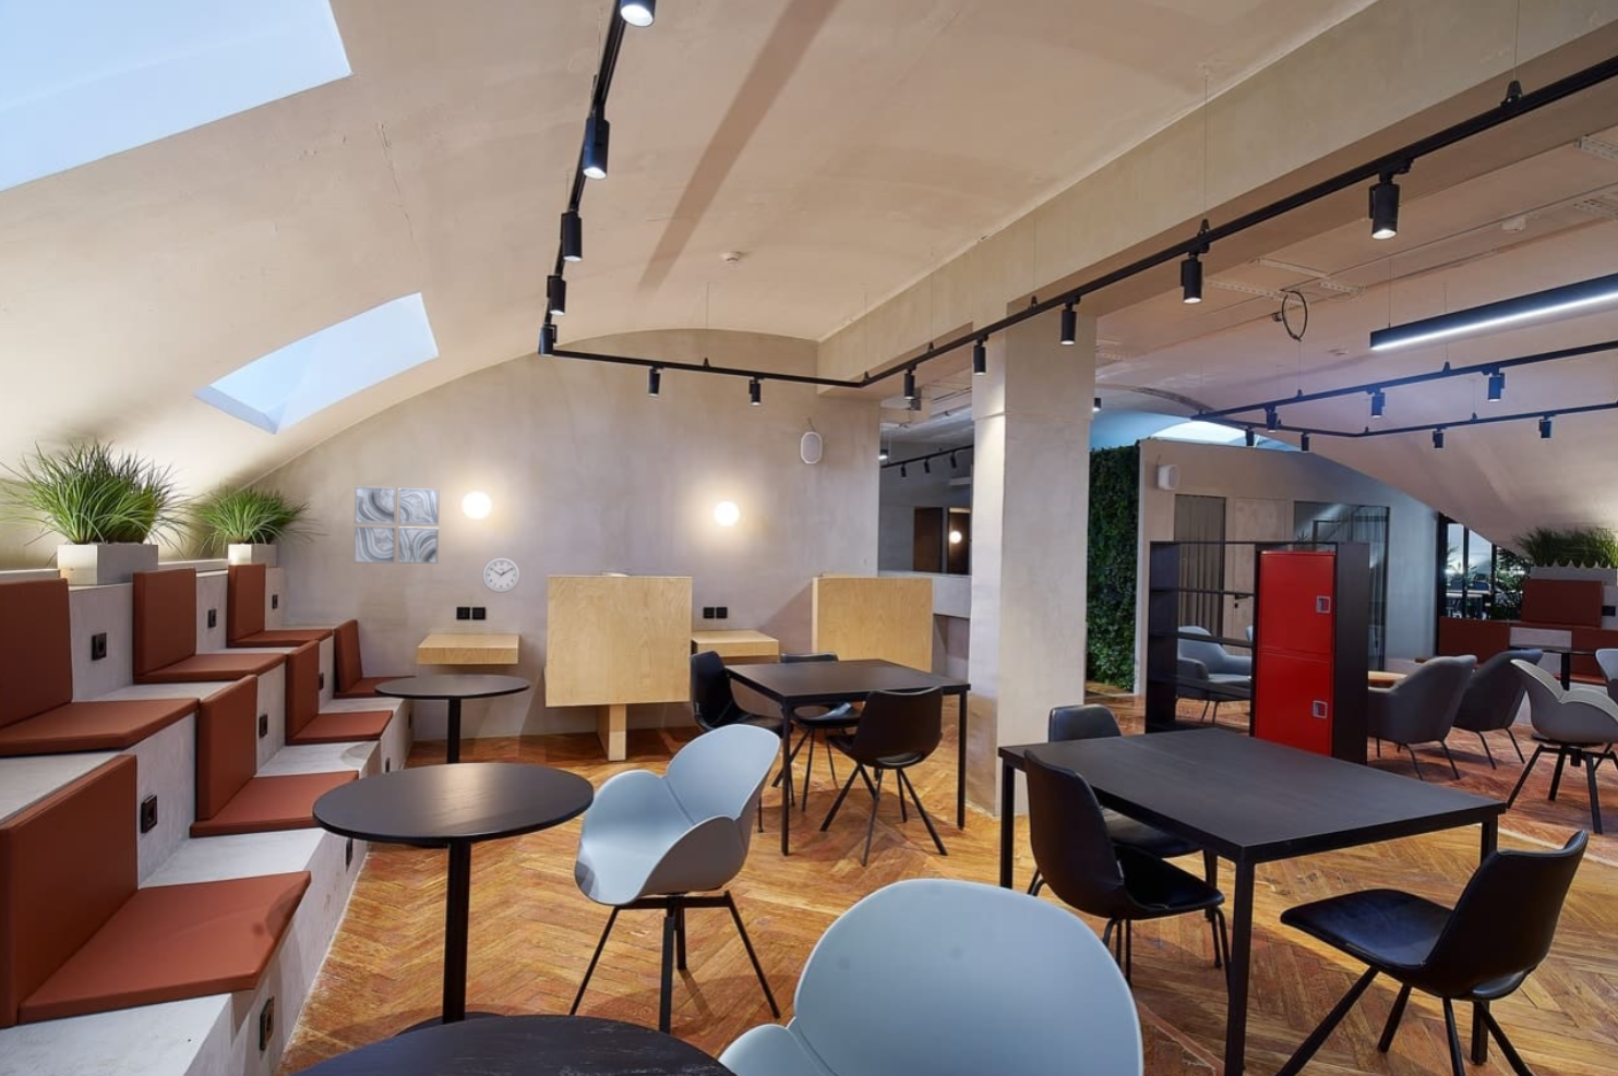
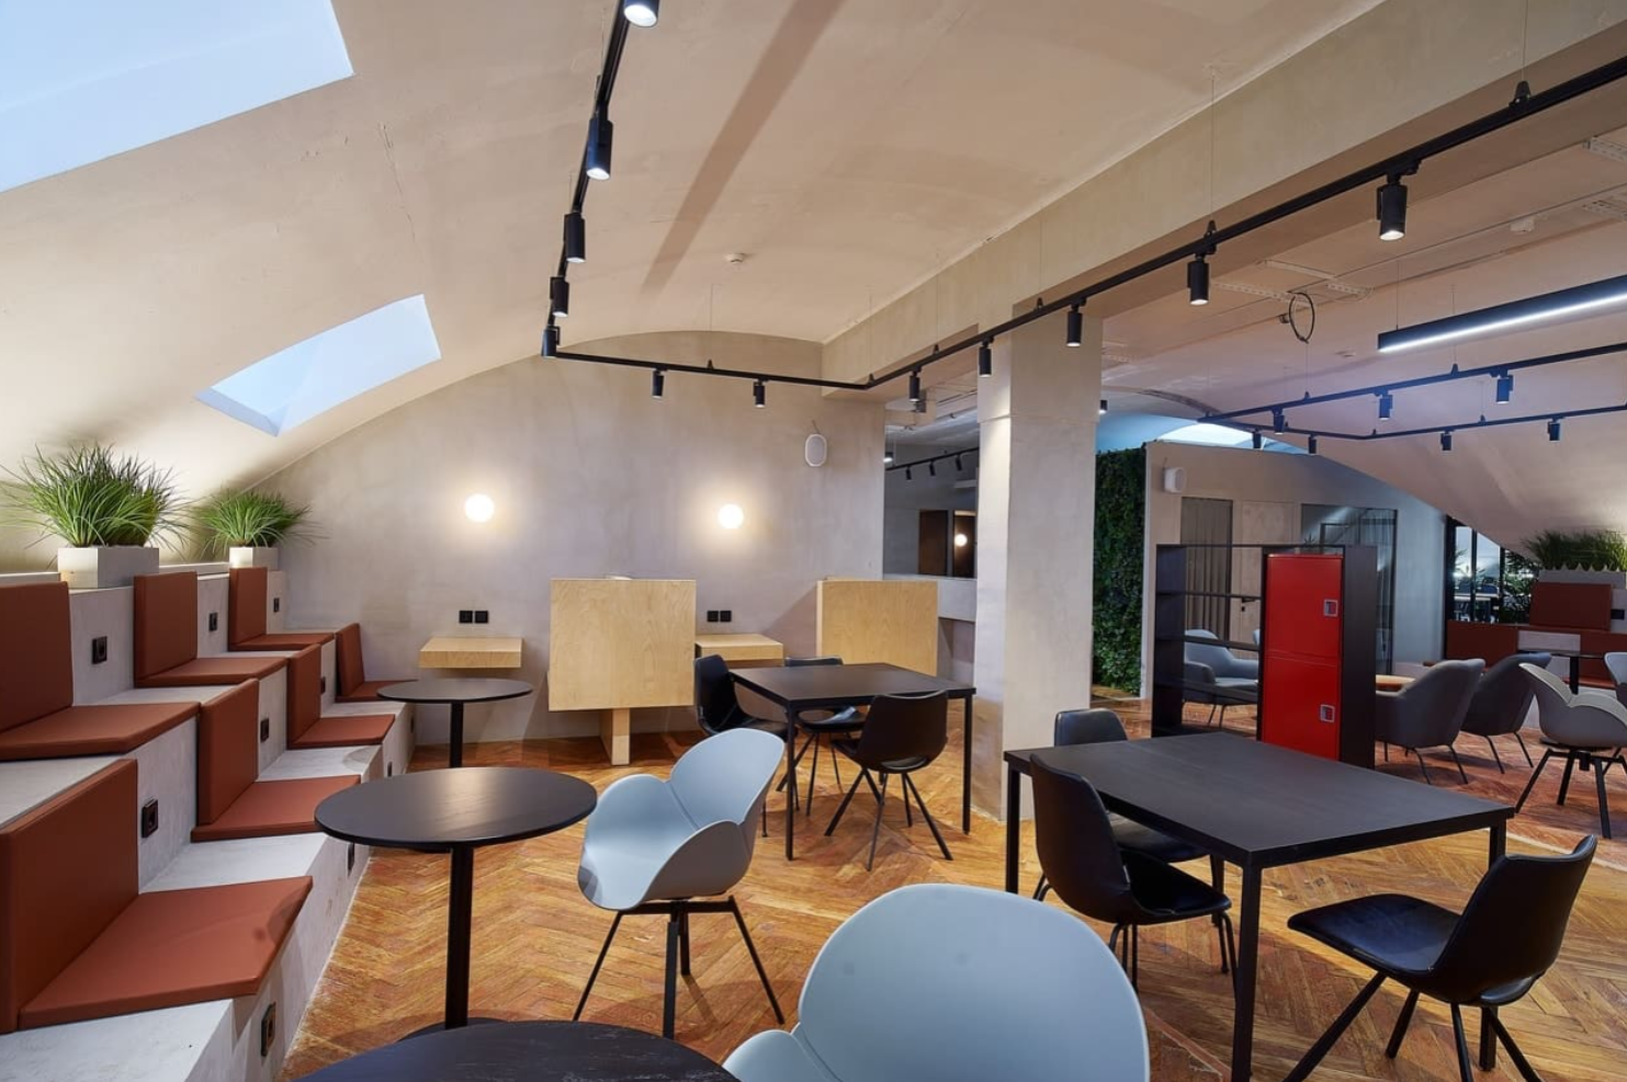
- wall clock [482,556,521,594]
- wall art [352,485,441,564]
